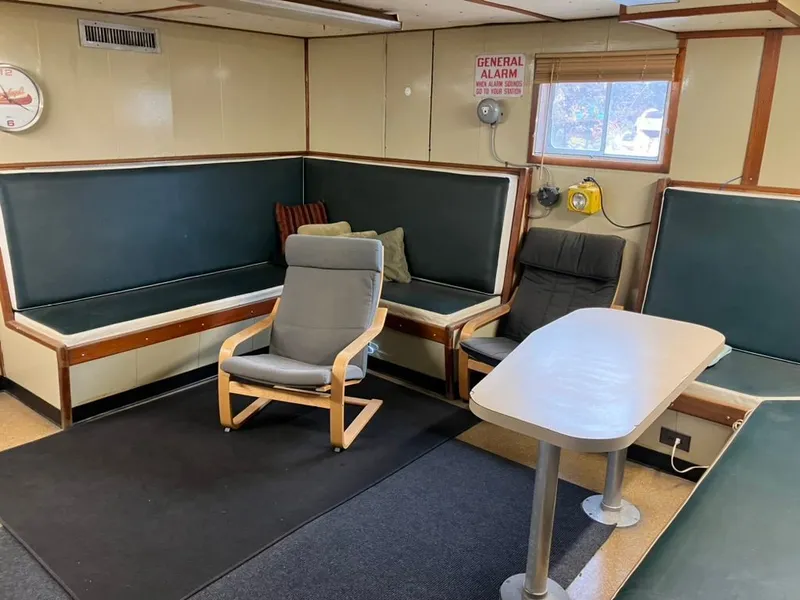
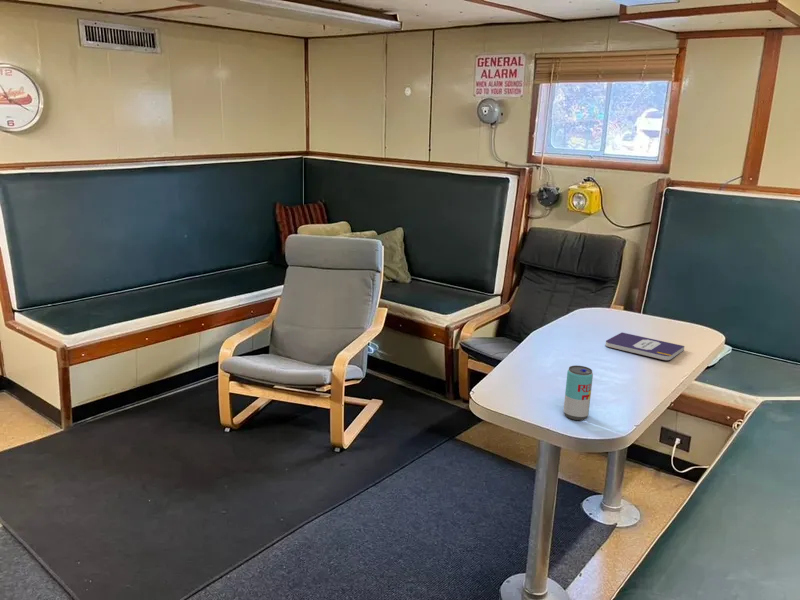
+ beverage can [563,365,594,421]
+ book [605,332,686,361]
